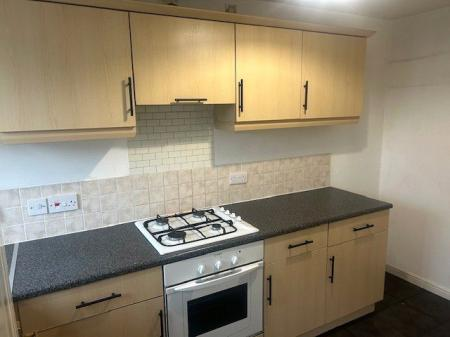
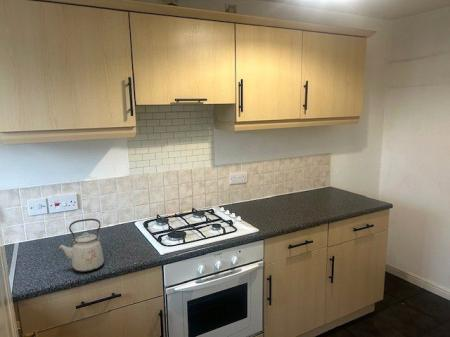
+ kettle [57,218,105,273]
